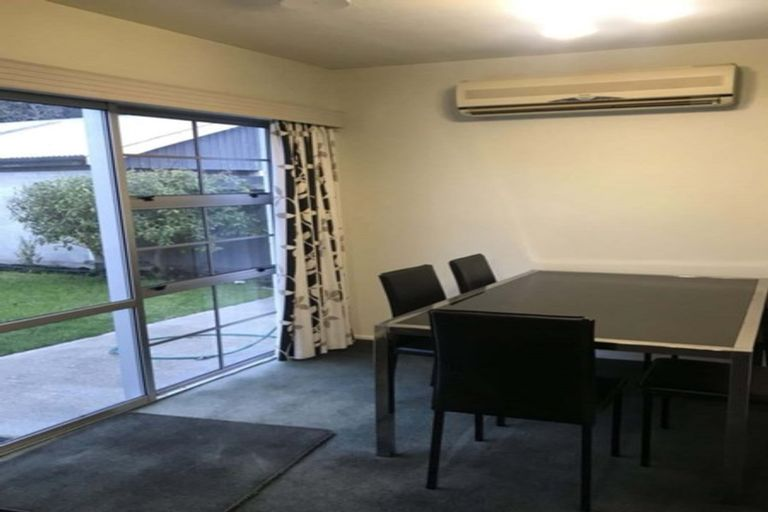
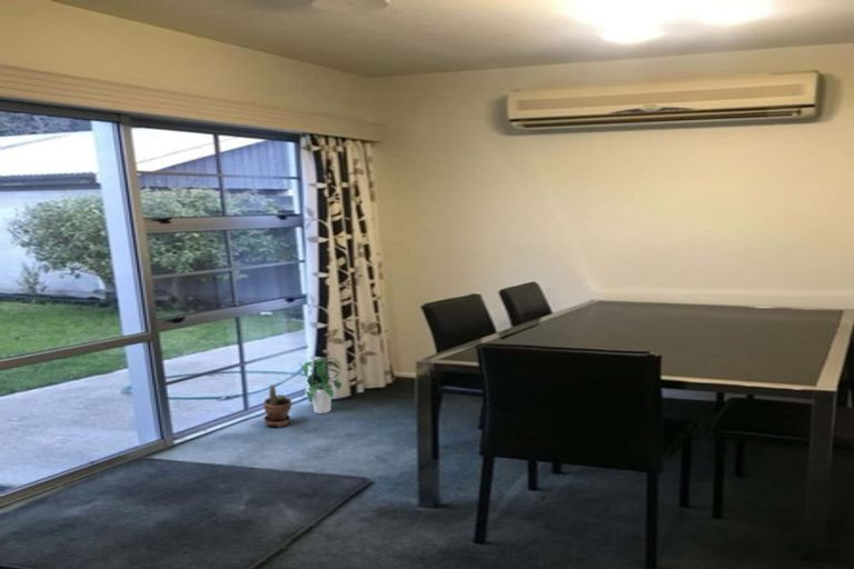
+ potted plant [298,357,342,415]
+ potted plant [262,383,292,428]
